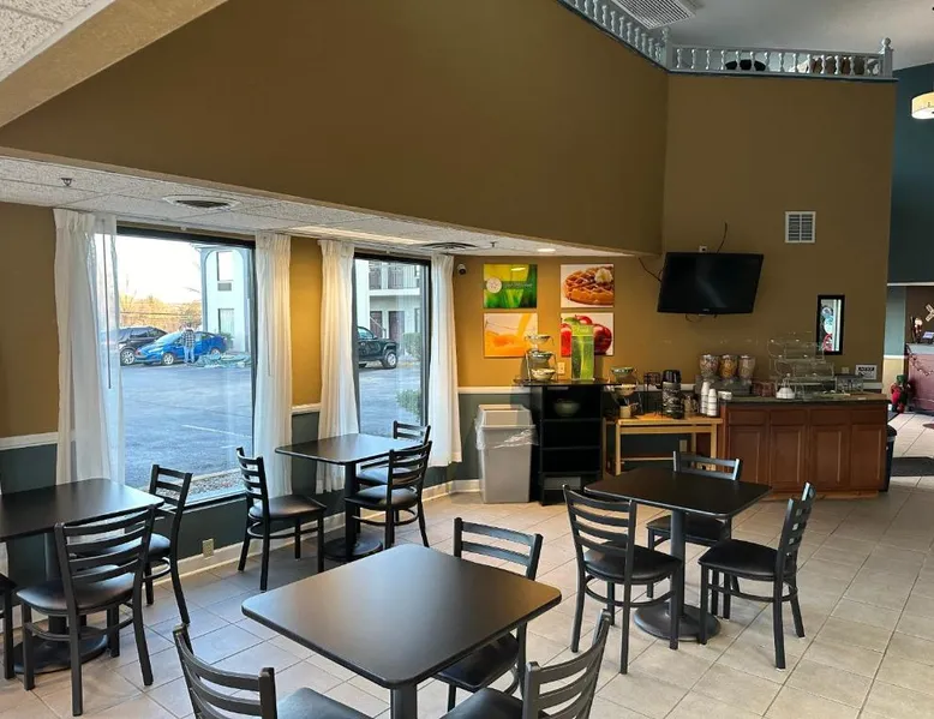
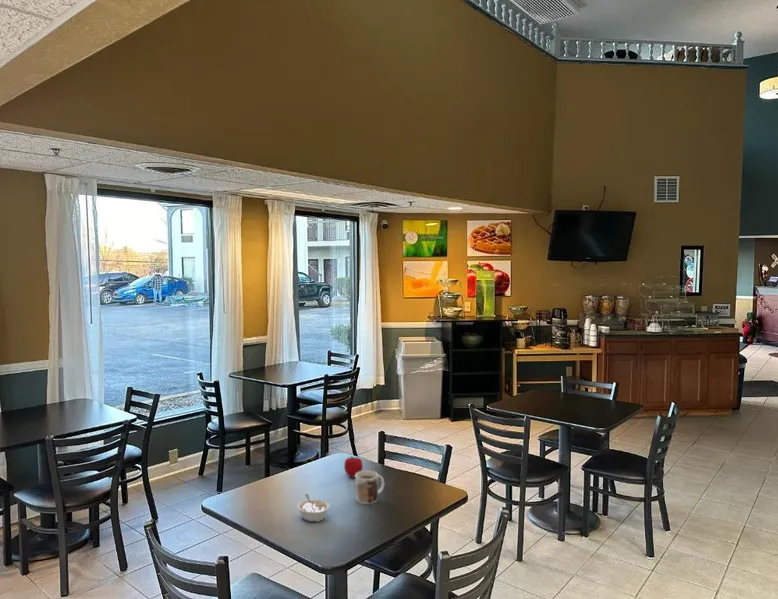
+ mug [355,470,385,505]
+ legume [296,493,331,523]
+ fruit [343,455,364,478]
